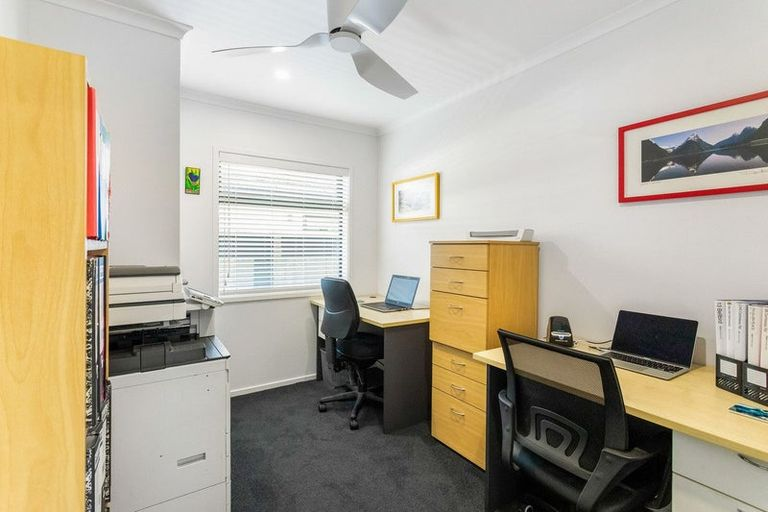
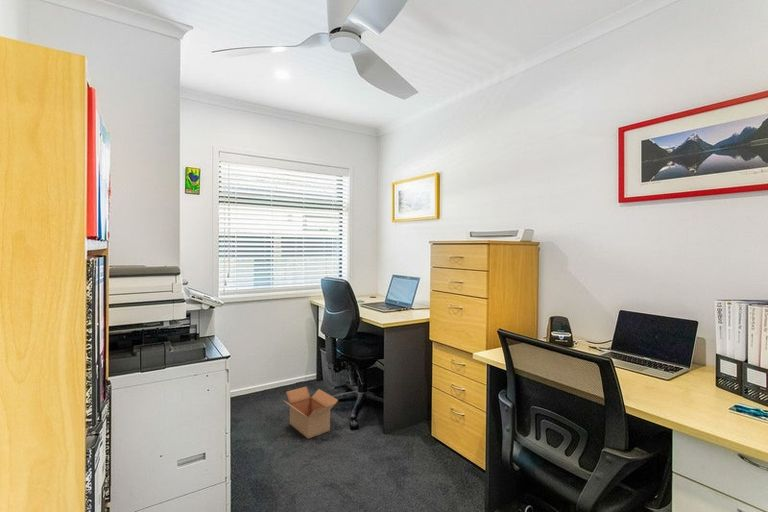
+ cardboard box [282,386,339,440]
